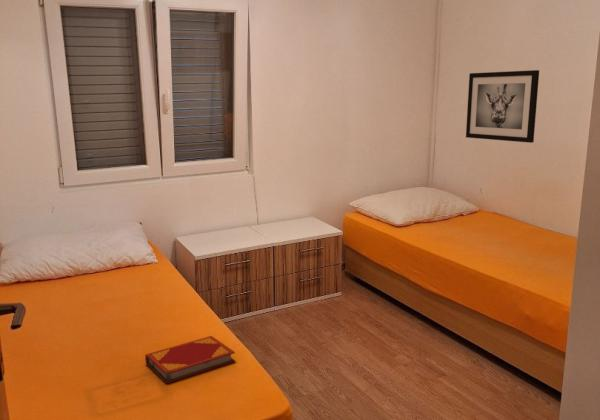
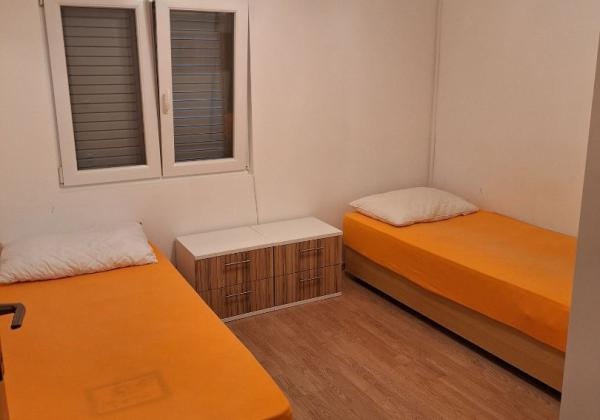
- hardback book [144,335,236,384]
- wall art [465,69,540,144]
